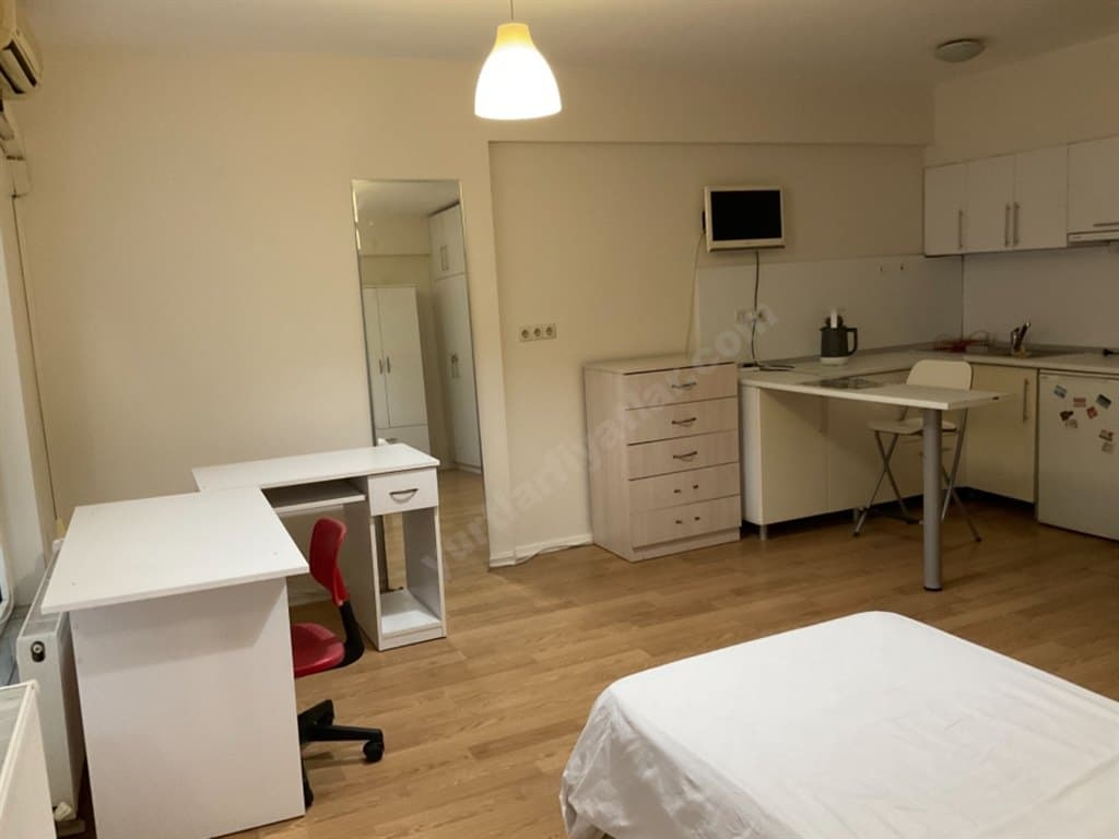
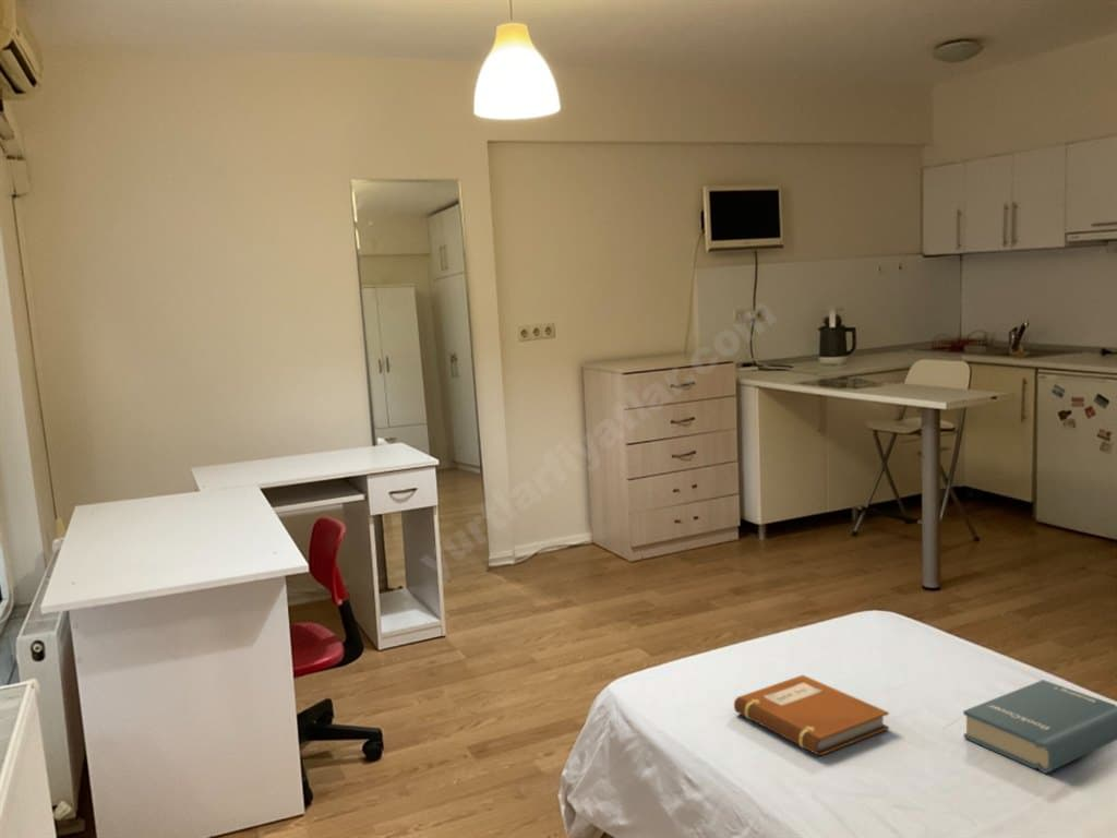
+ hardback book [962,679,1117,775]
+ notebook [733,674,890,757]
